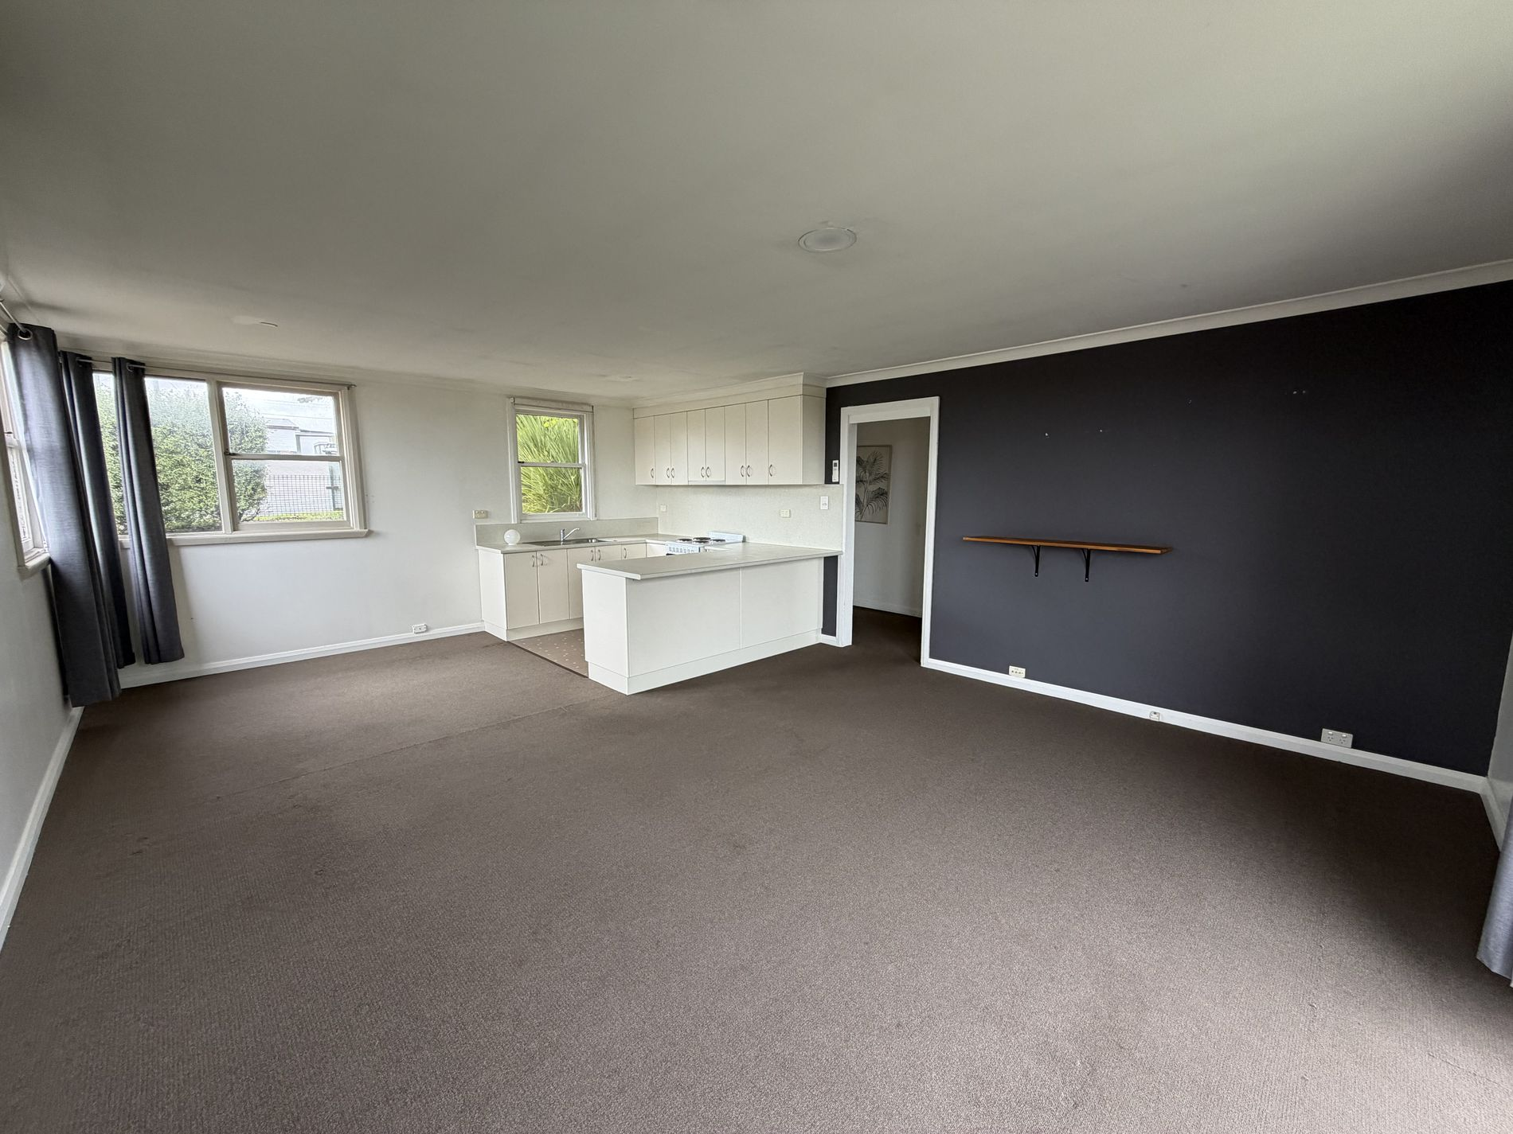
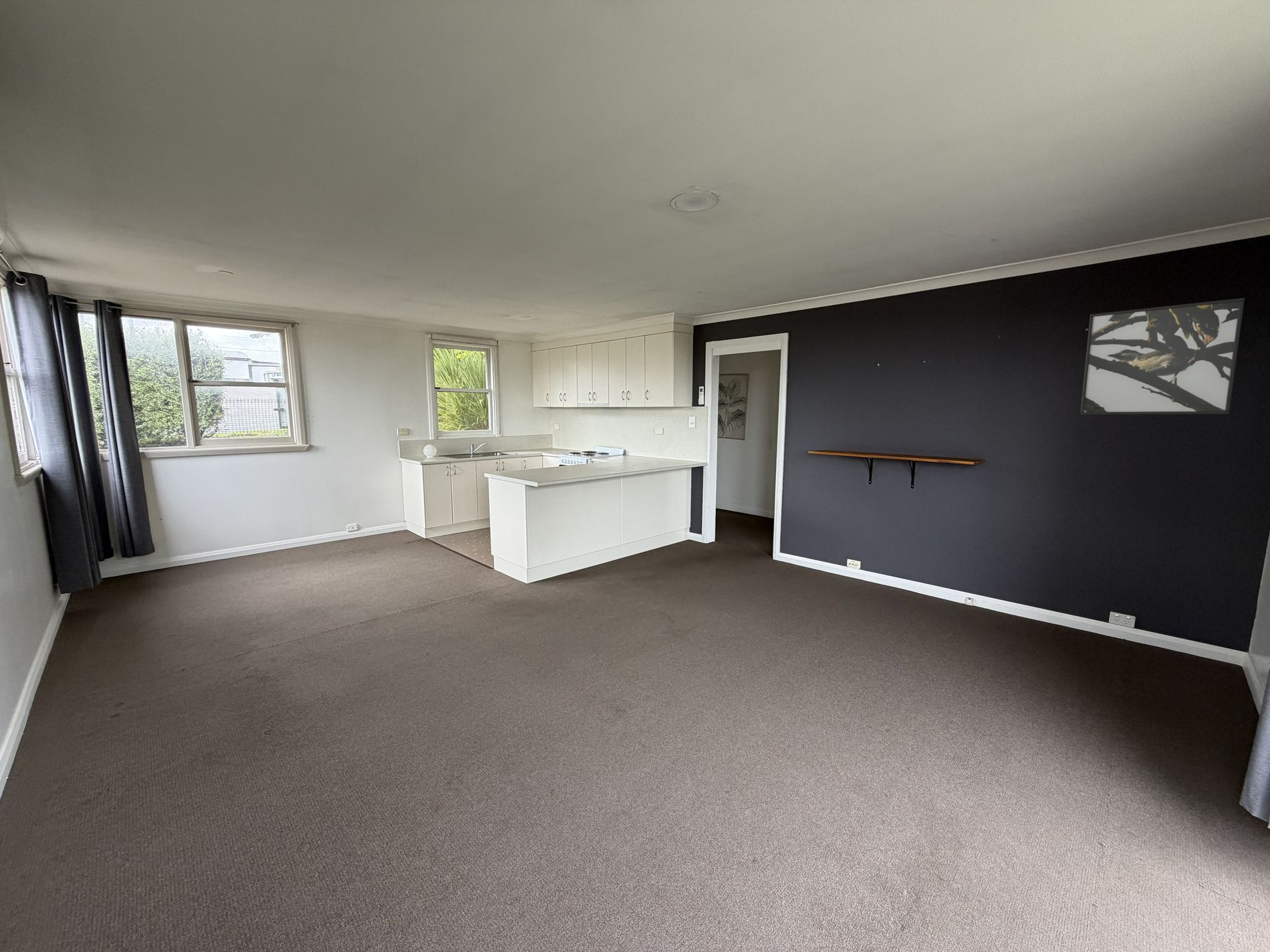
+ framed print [1080,297,1245,415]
